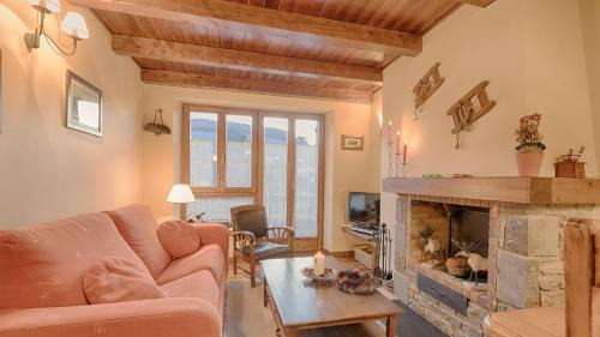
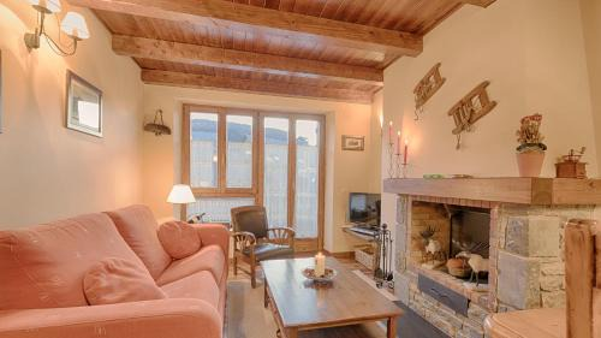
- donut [332,269,379,296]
